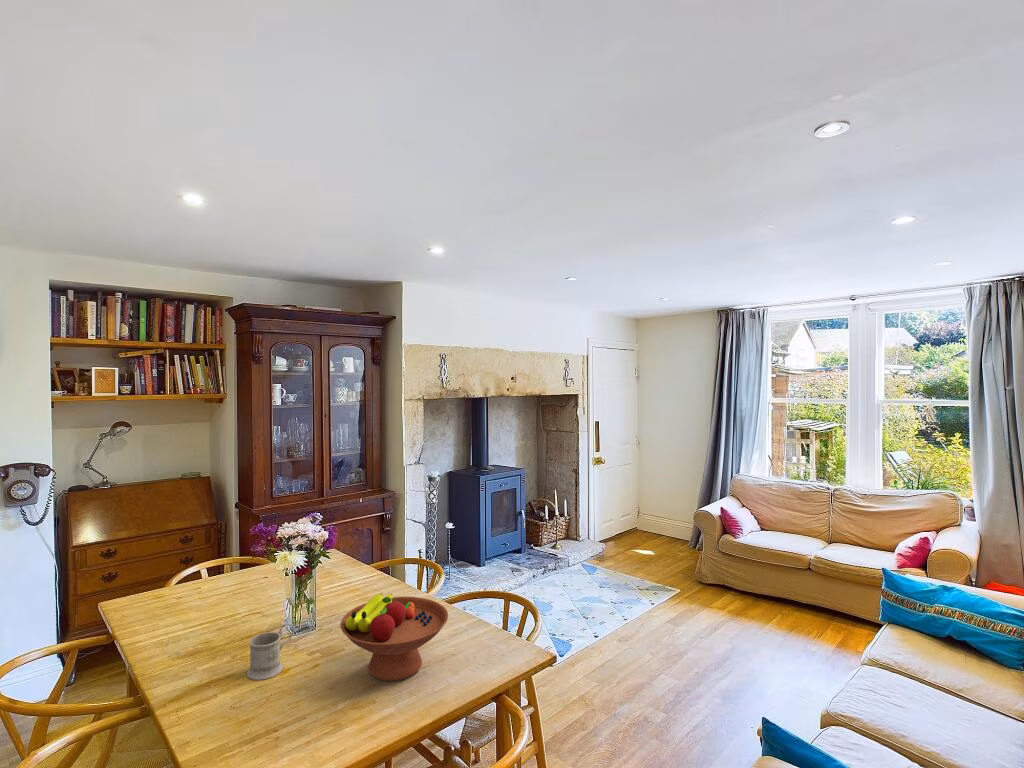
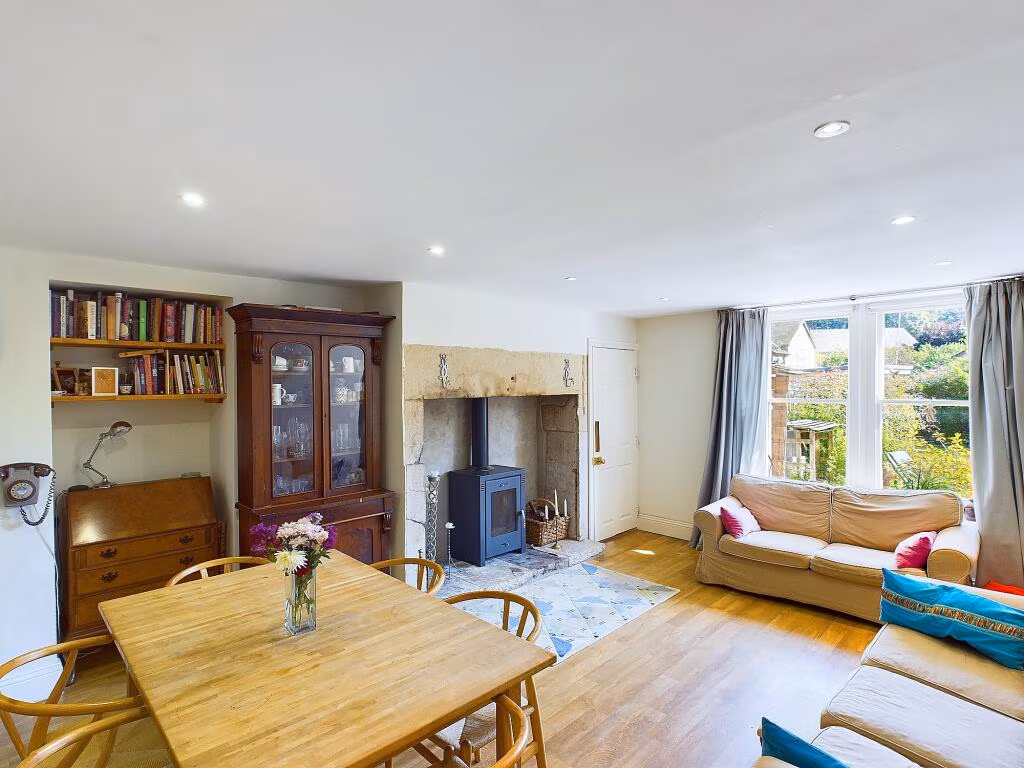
- mug [246,621,295,681]
- fruit bowl [339,592,449,682]
